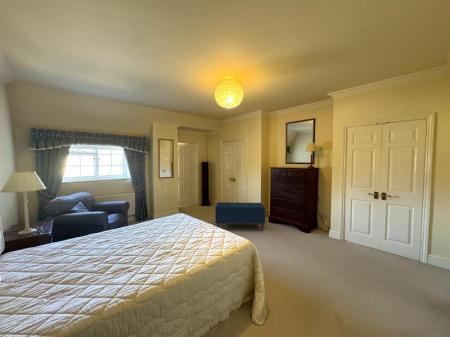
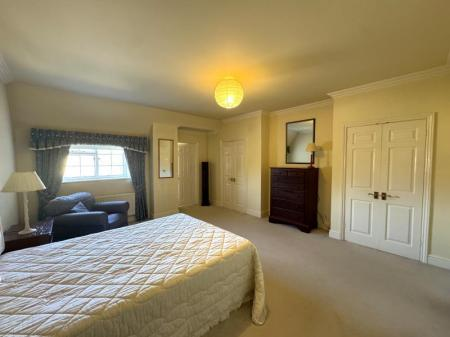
- bench [214,201,266,231]
